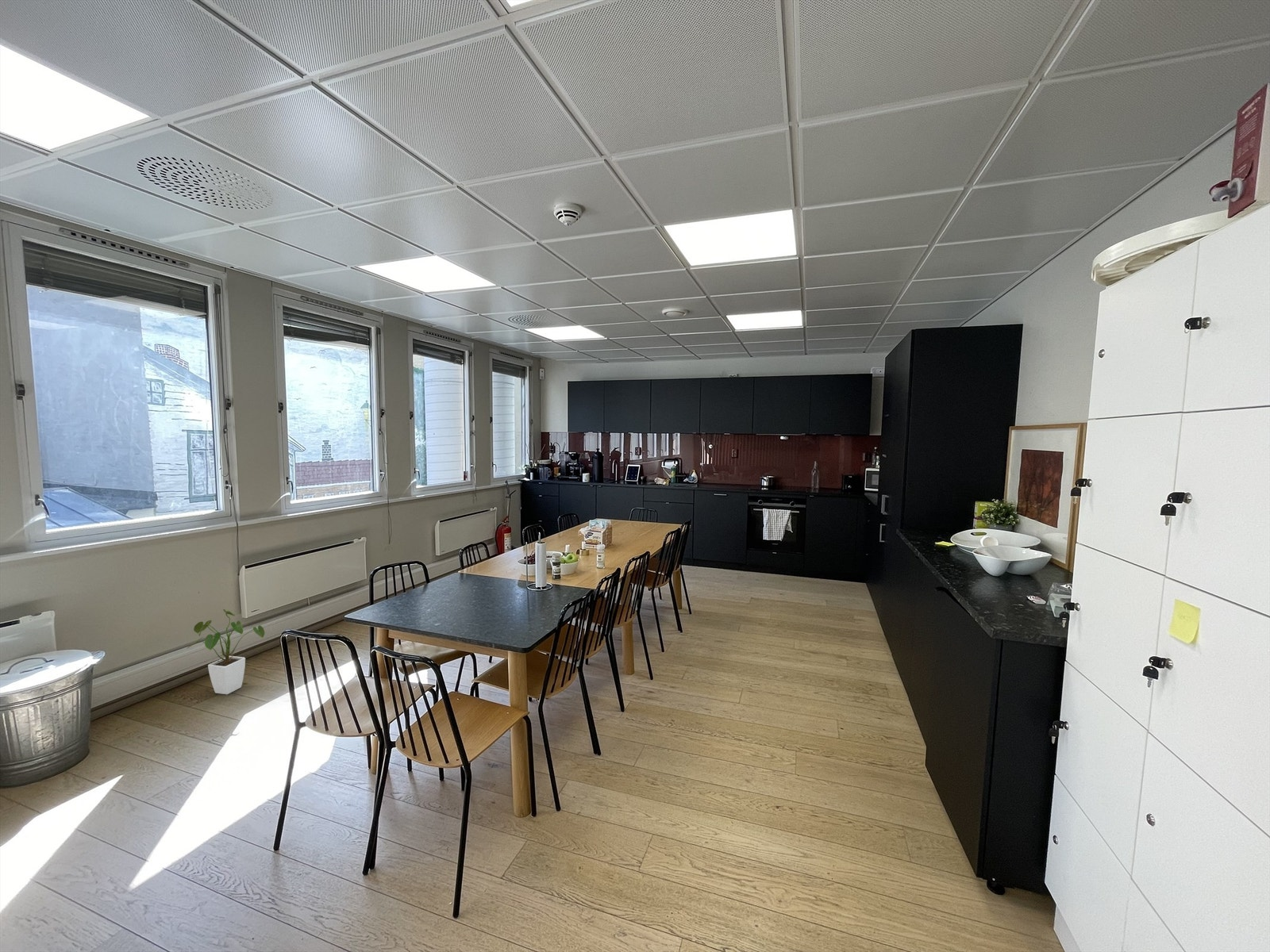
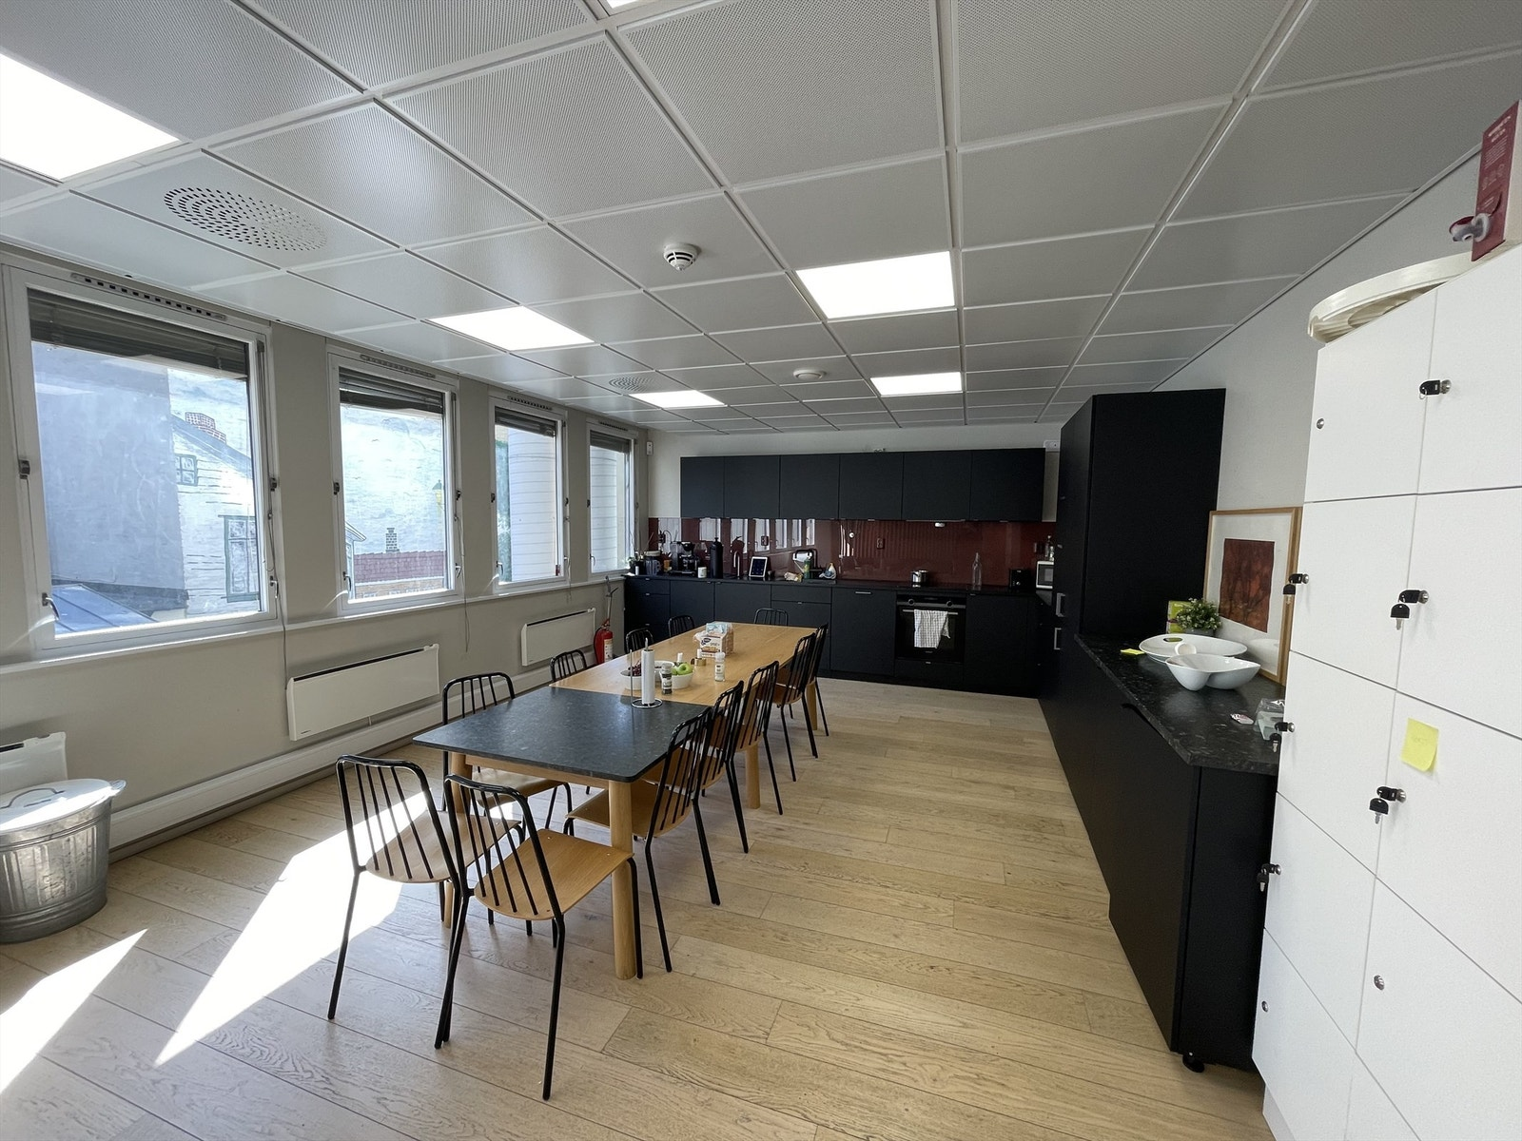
- house plant [186,608,265,695]
